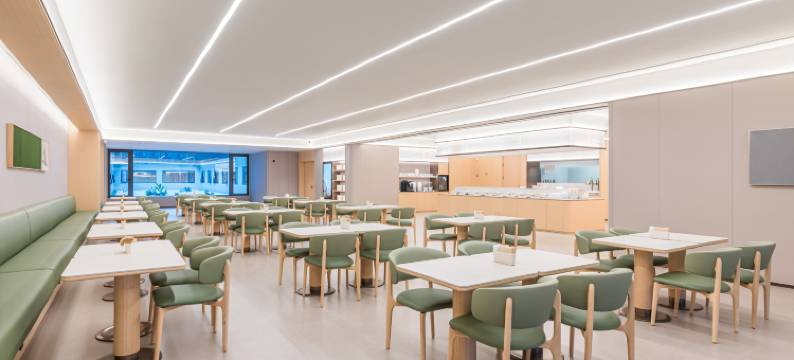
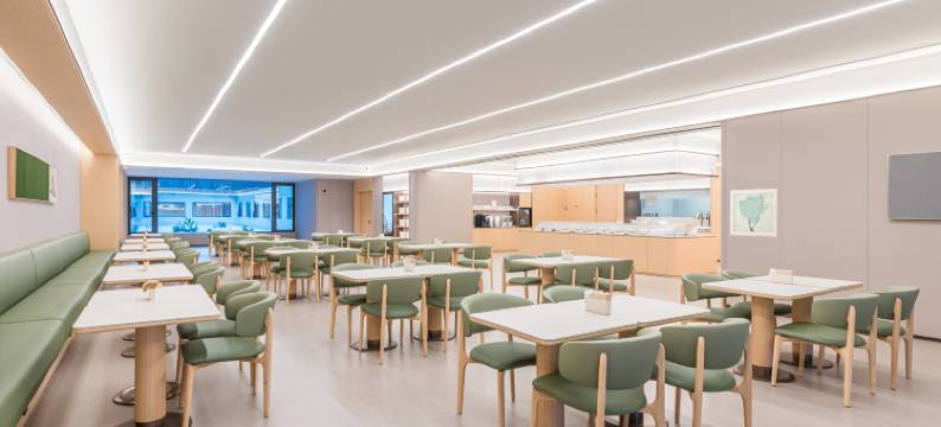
+ wall art [729,187,779,237]
